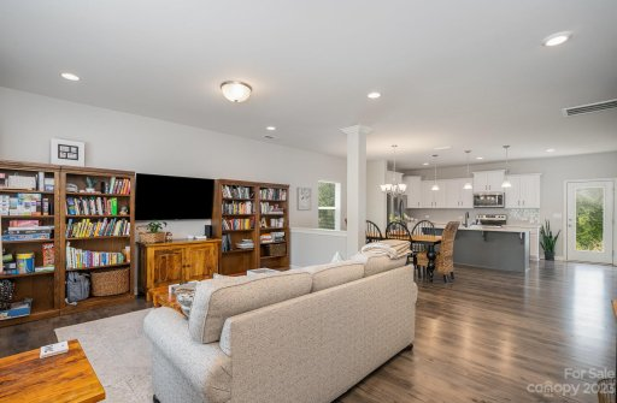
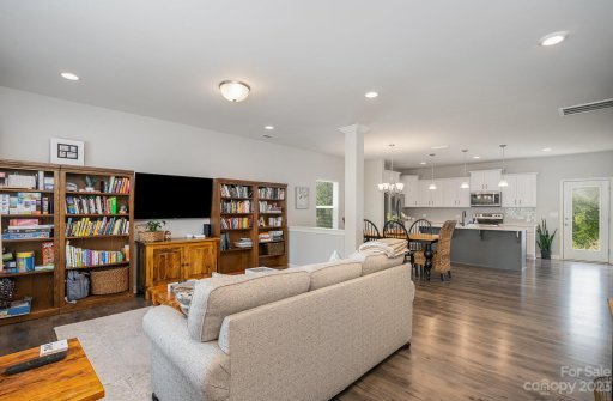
+ remote control [5,351,68,376]
